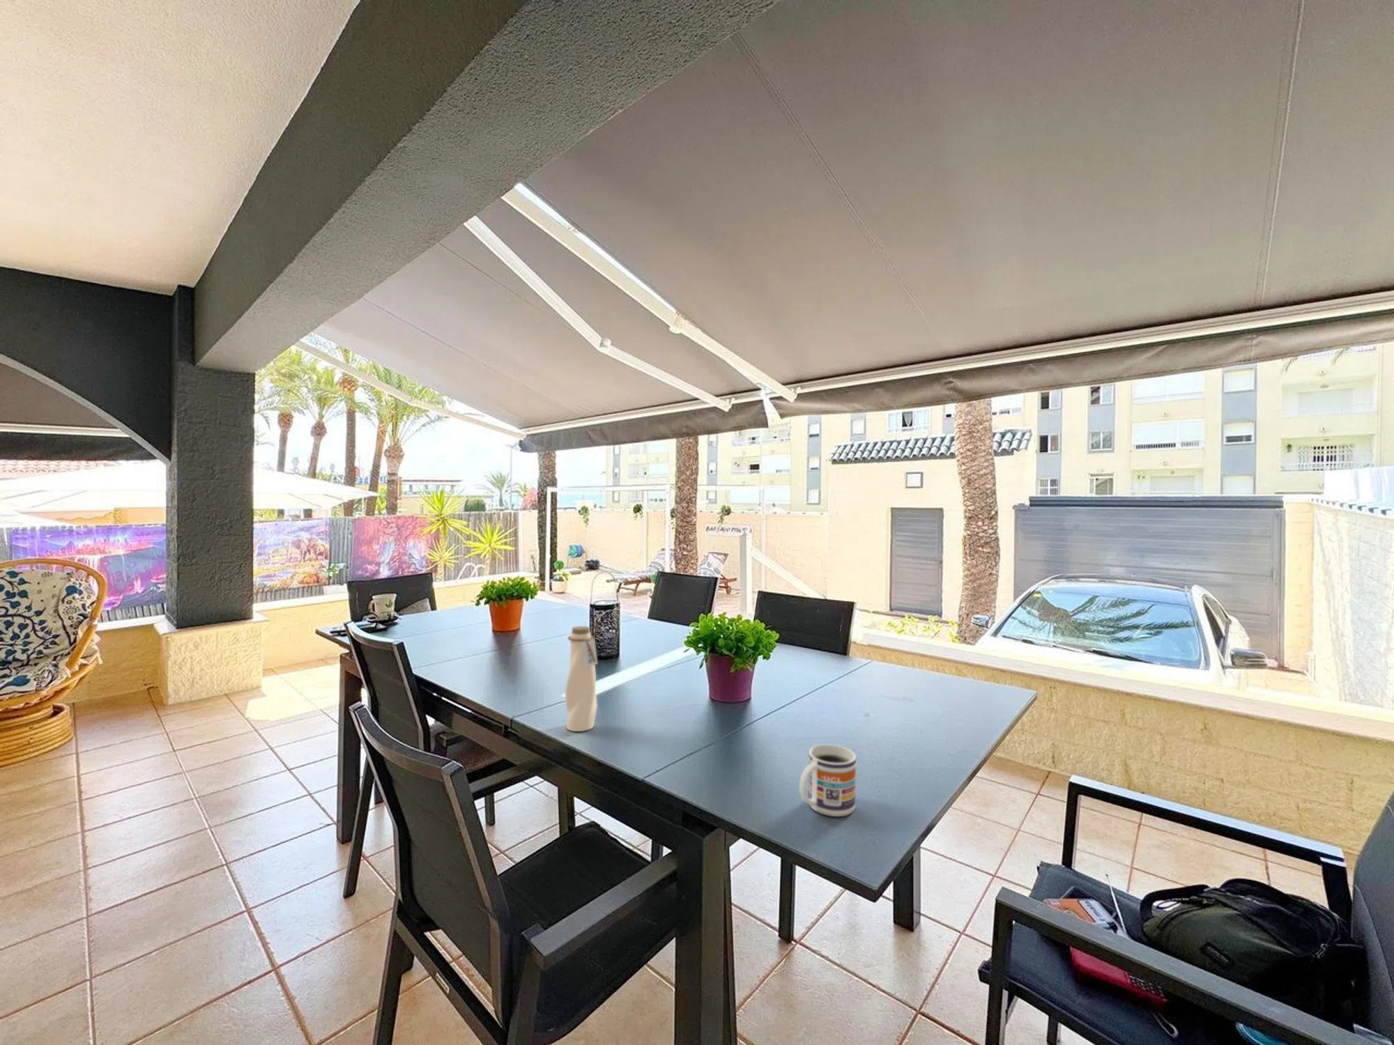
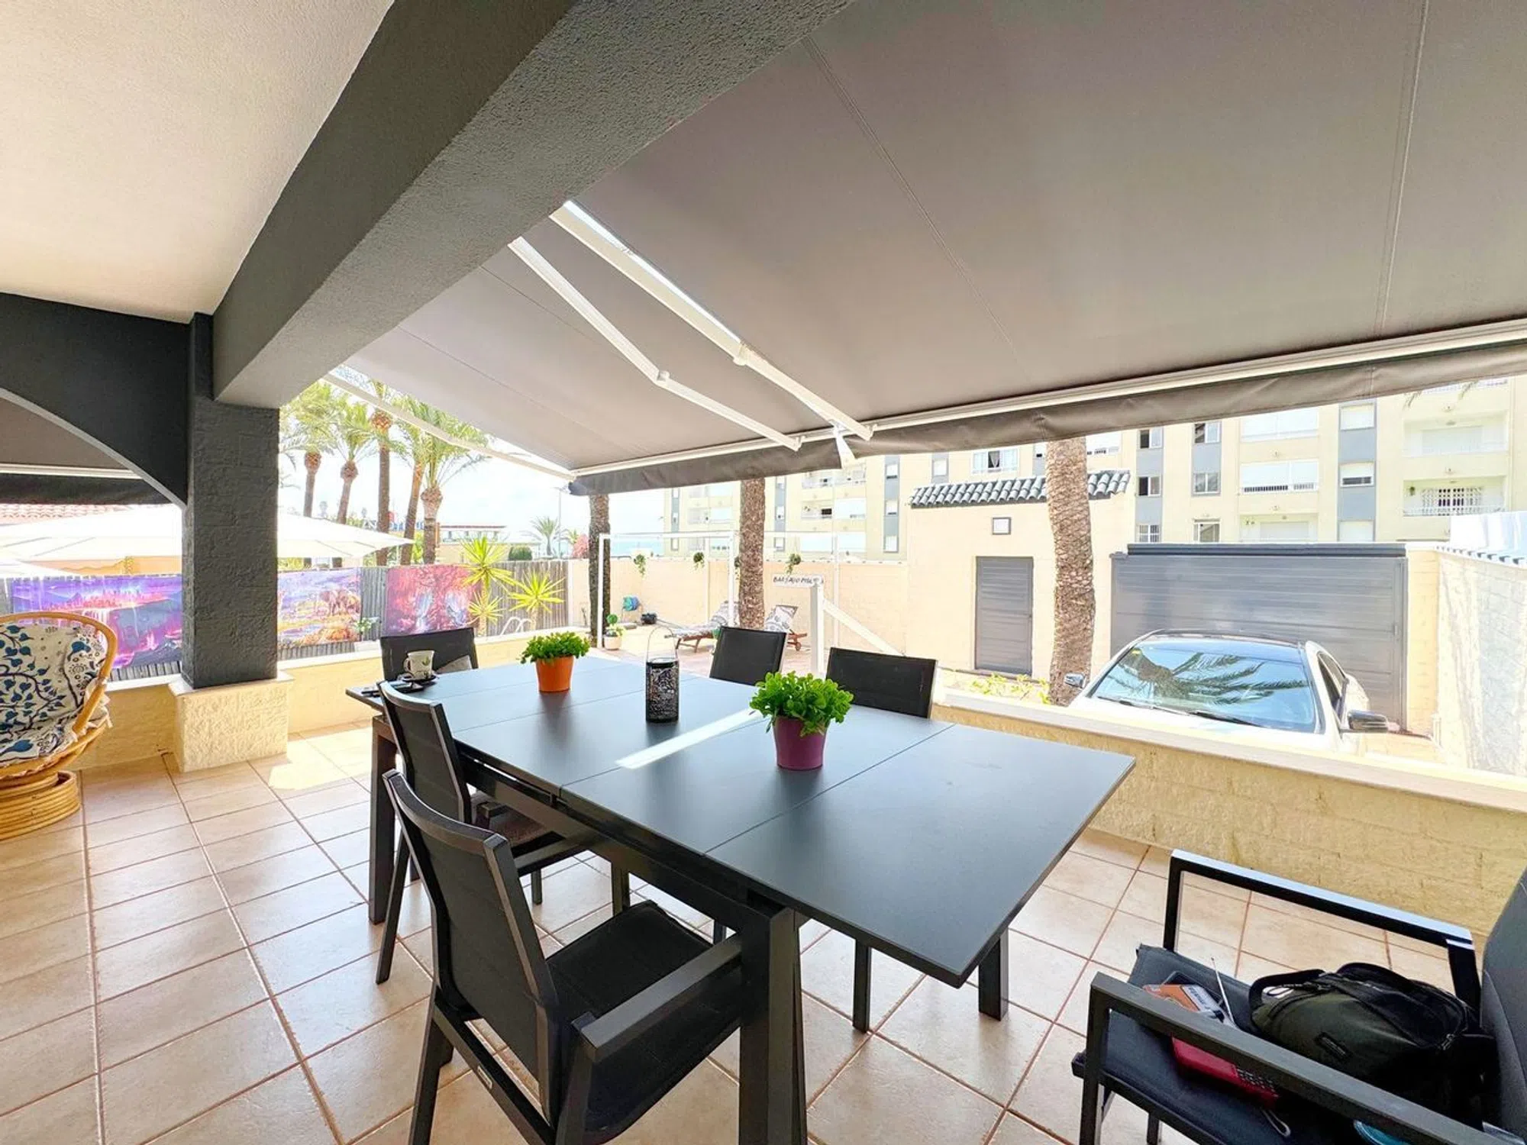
- mug [799,743,856,817]
- water bottle [564,626,598,732]
